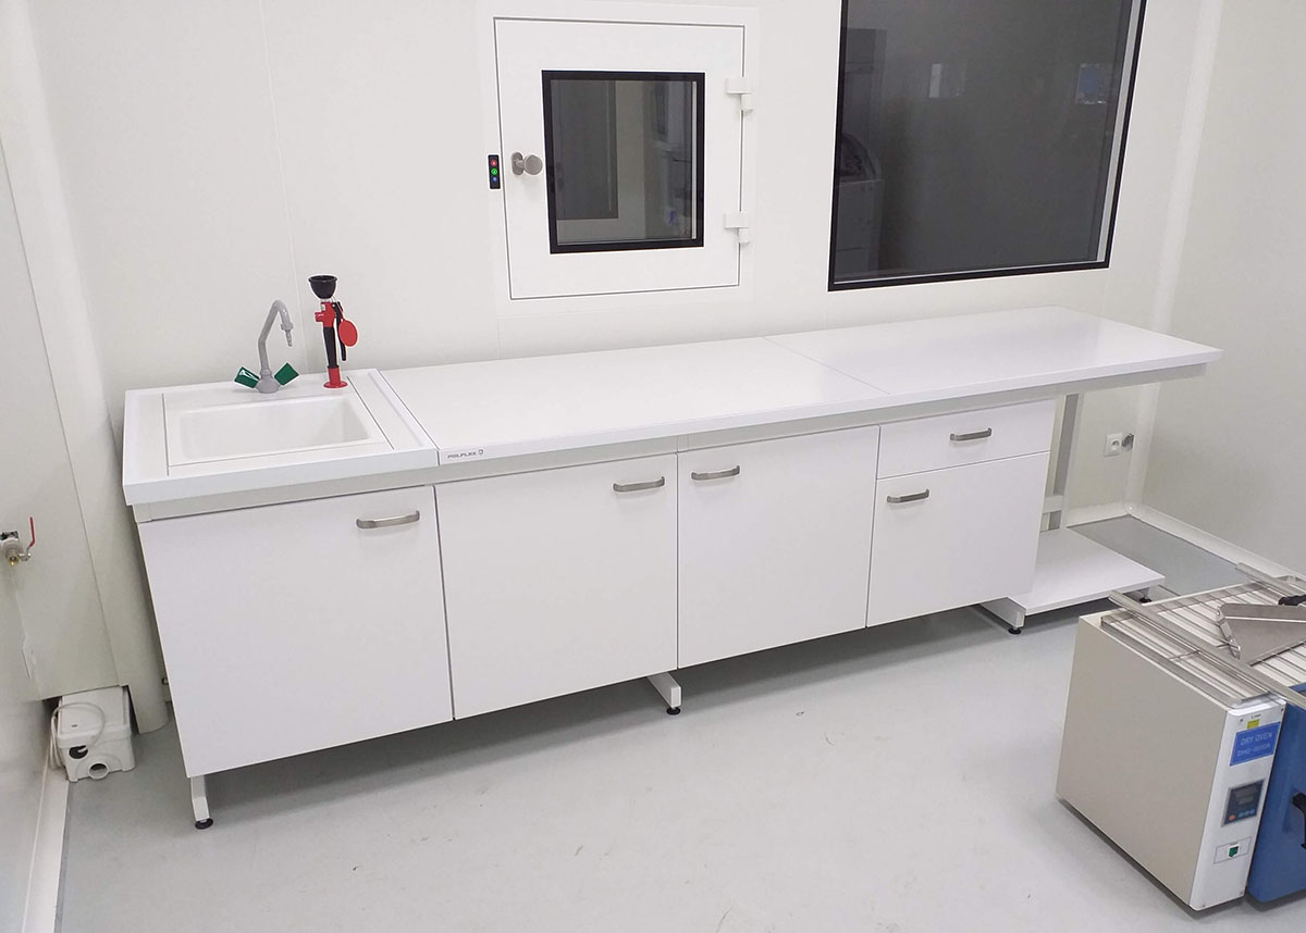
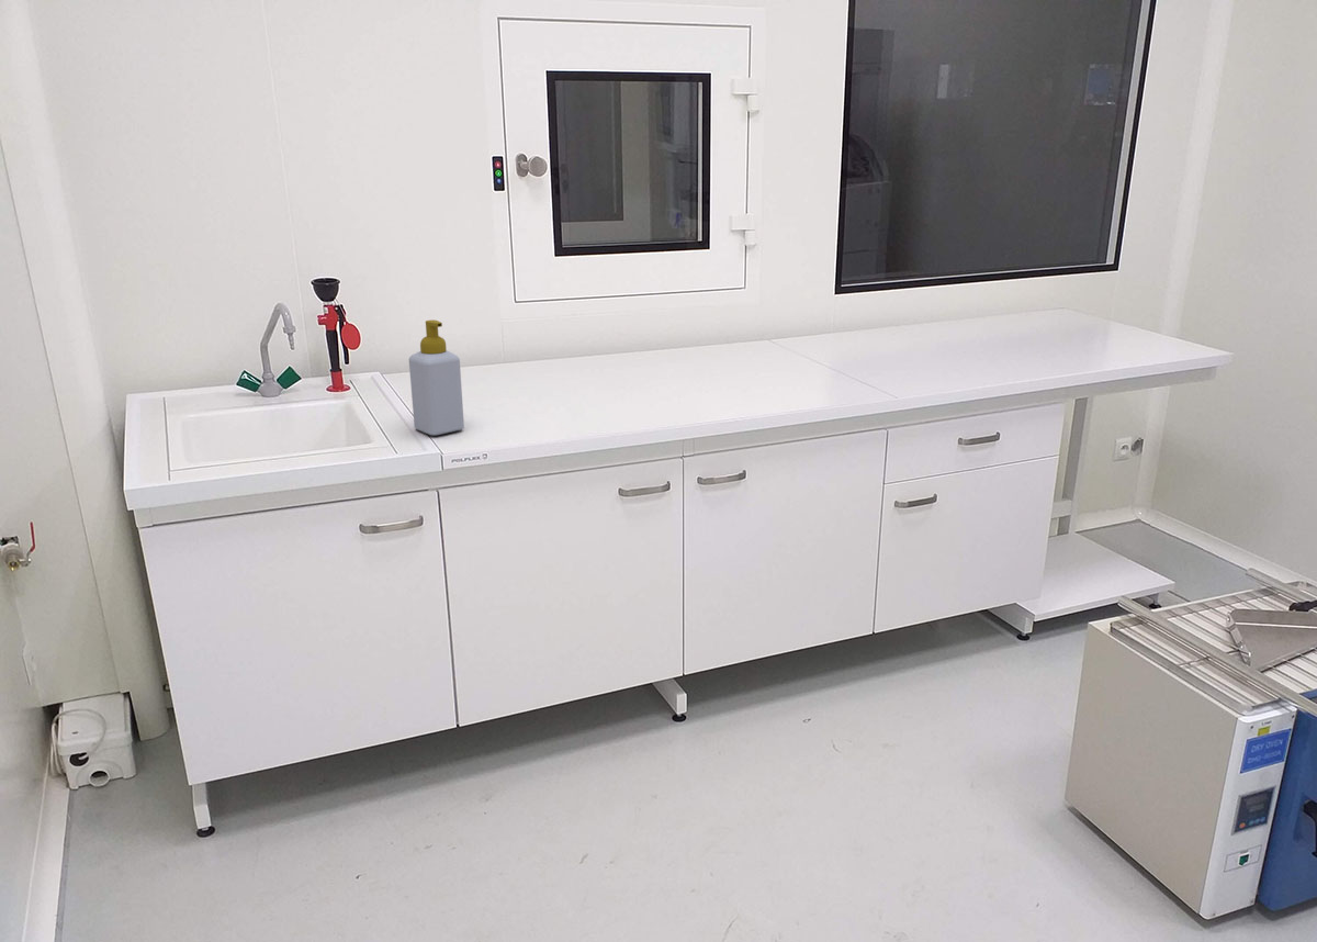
+ soap bottle [408,318,465,436]
